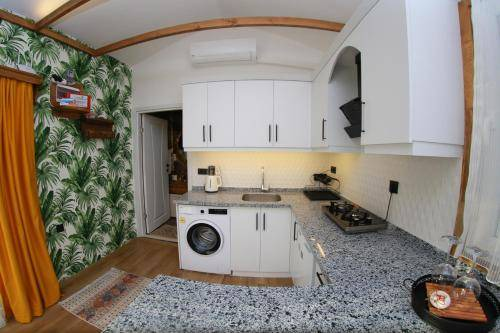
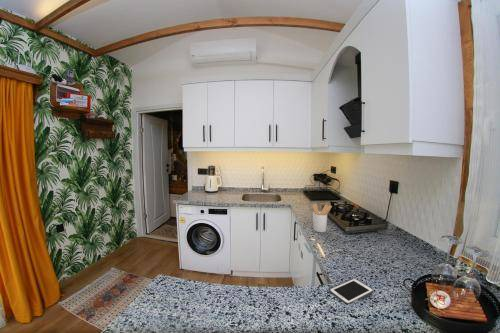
+ utensil holder [311,203,333,233]
+ cell phone [329,278,375,305]
